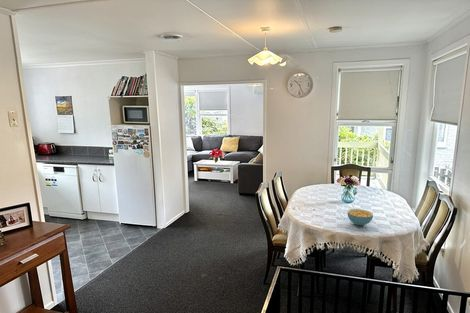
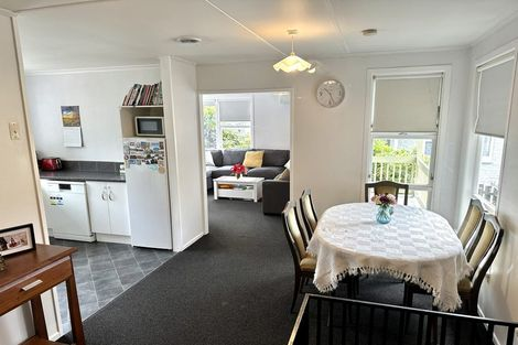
- cereal bowl [347,208,374,227]
